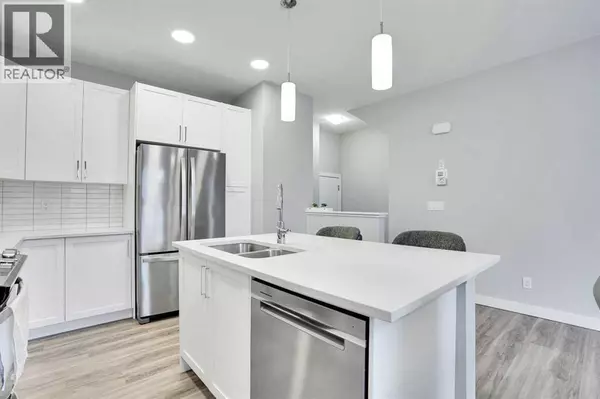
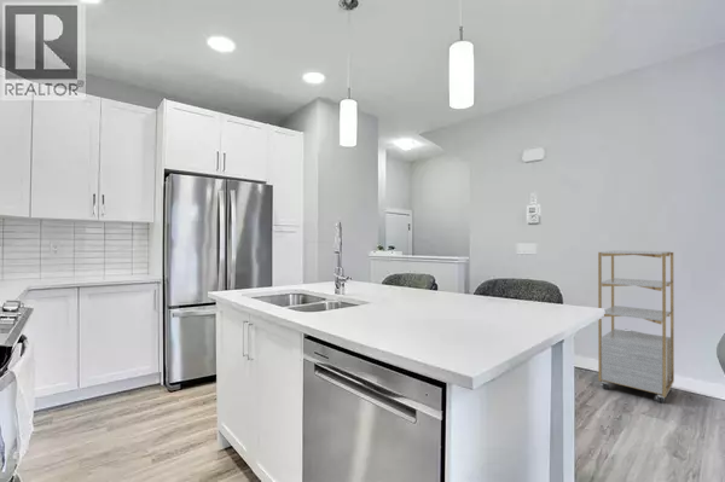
+ shelving unit [597,250,675,405]
